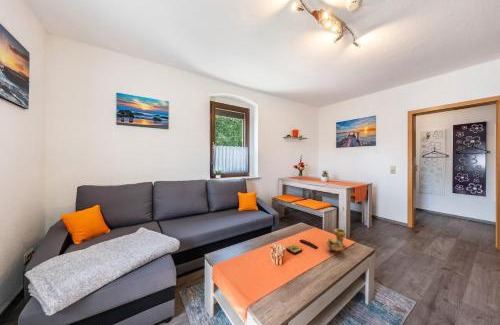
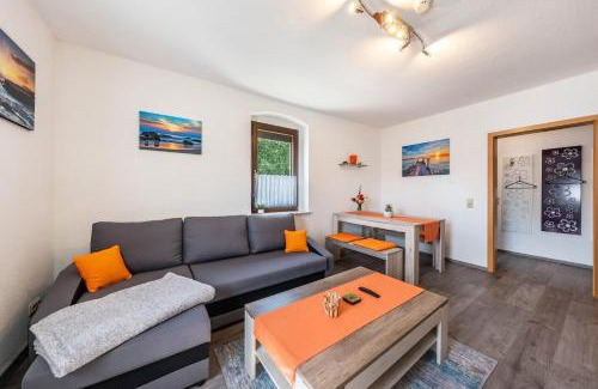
- decorative bowl [325,228,347,253]
